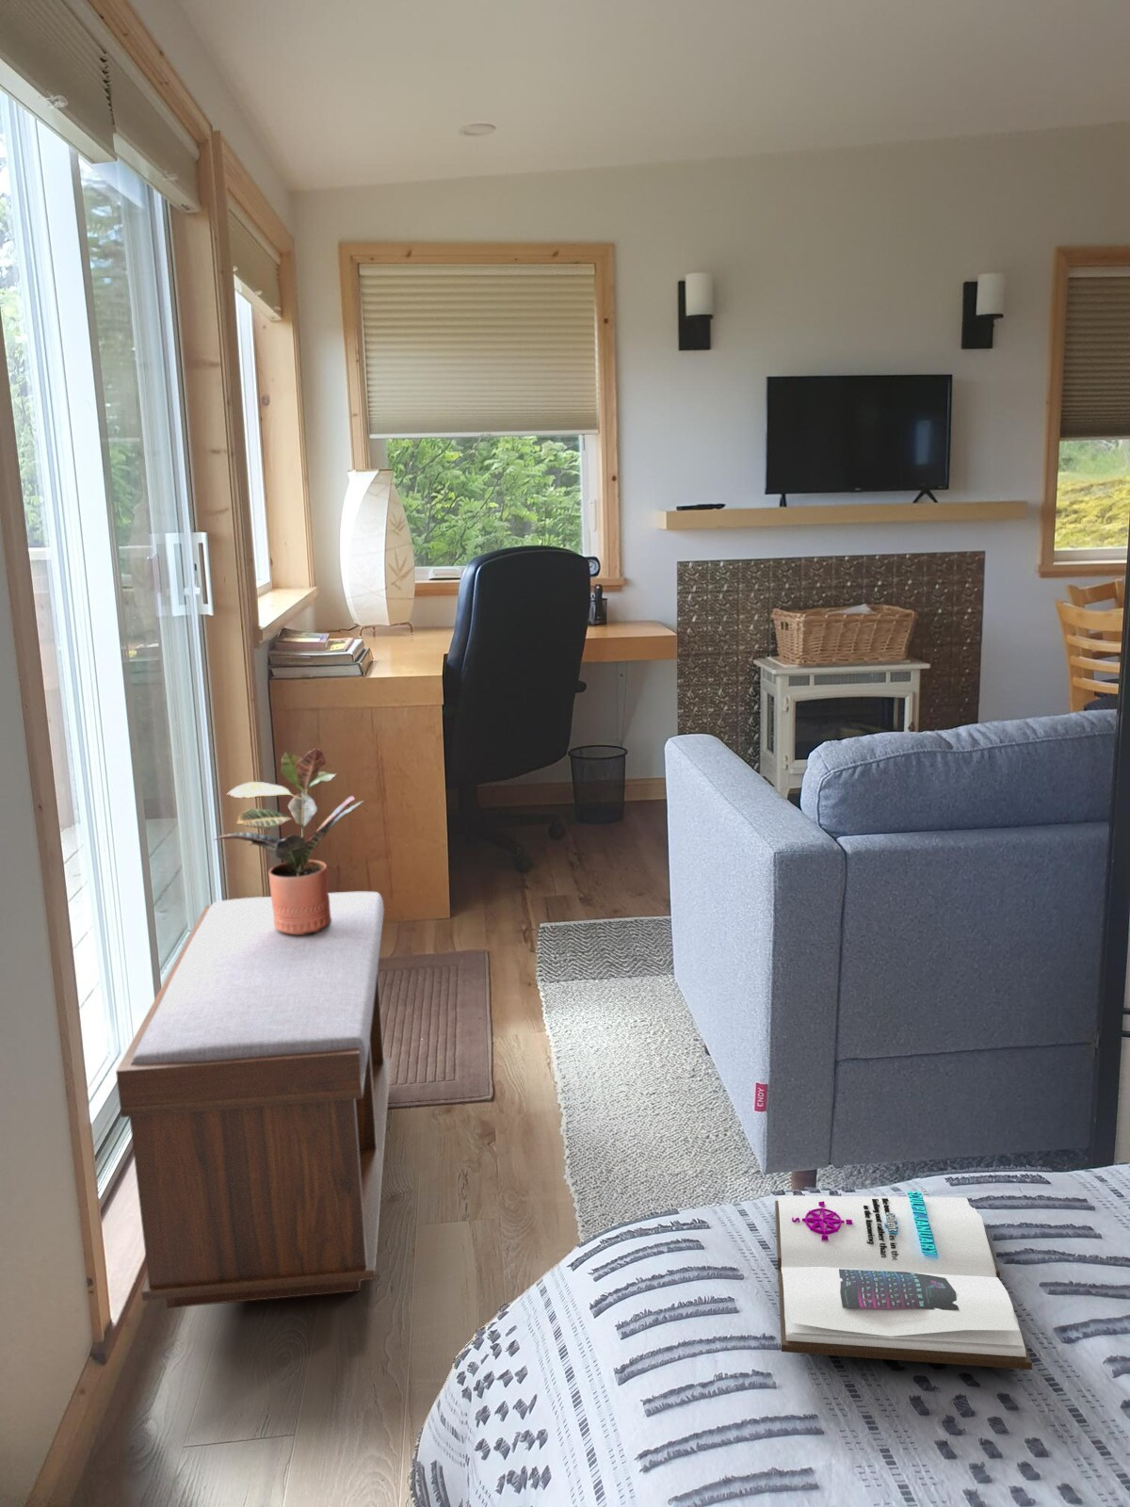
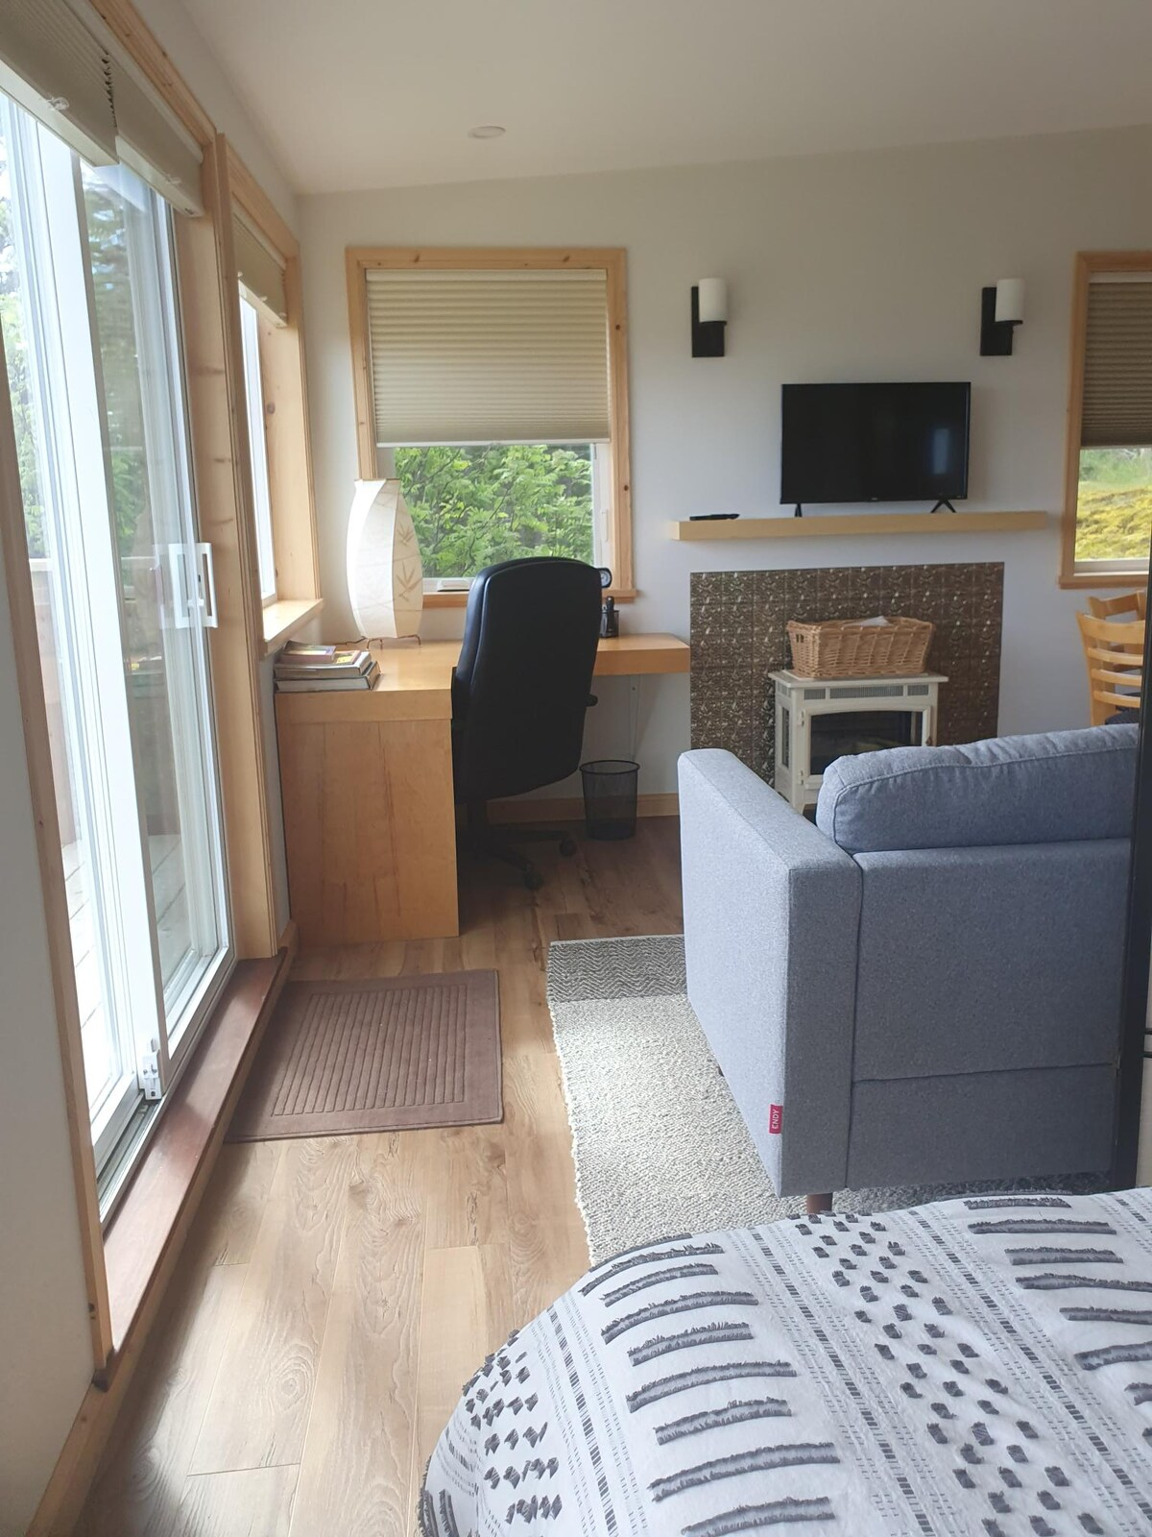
- bench [115,891,392,1309]
- potted plant [212,746,368,934]
- book [774,1190,1033,1371]
